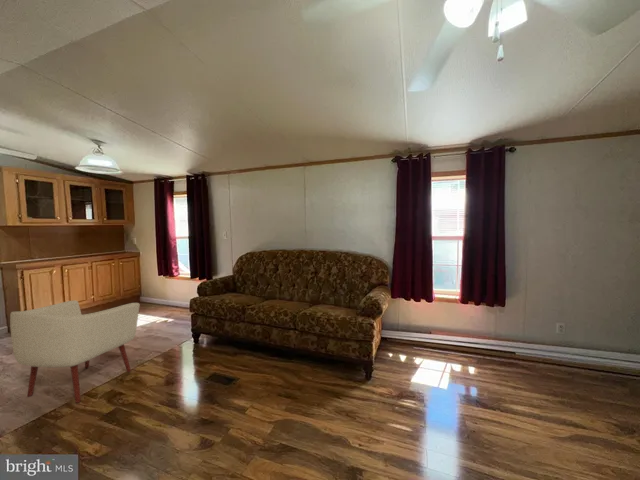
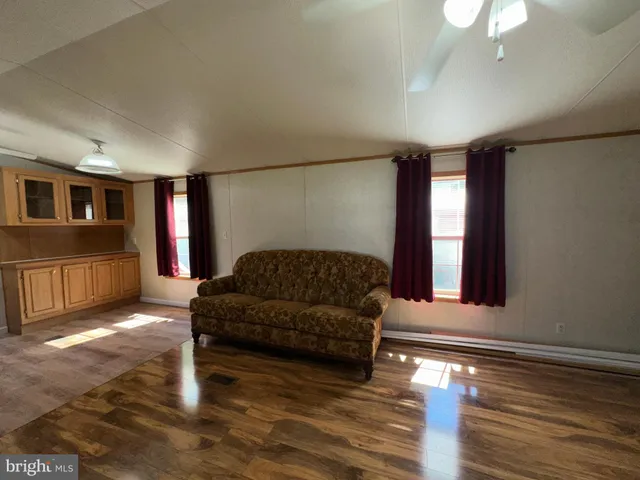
- armchair [9,299,141,404]
